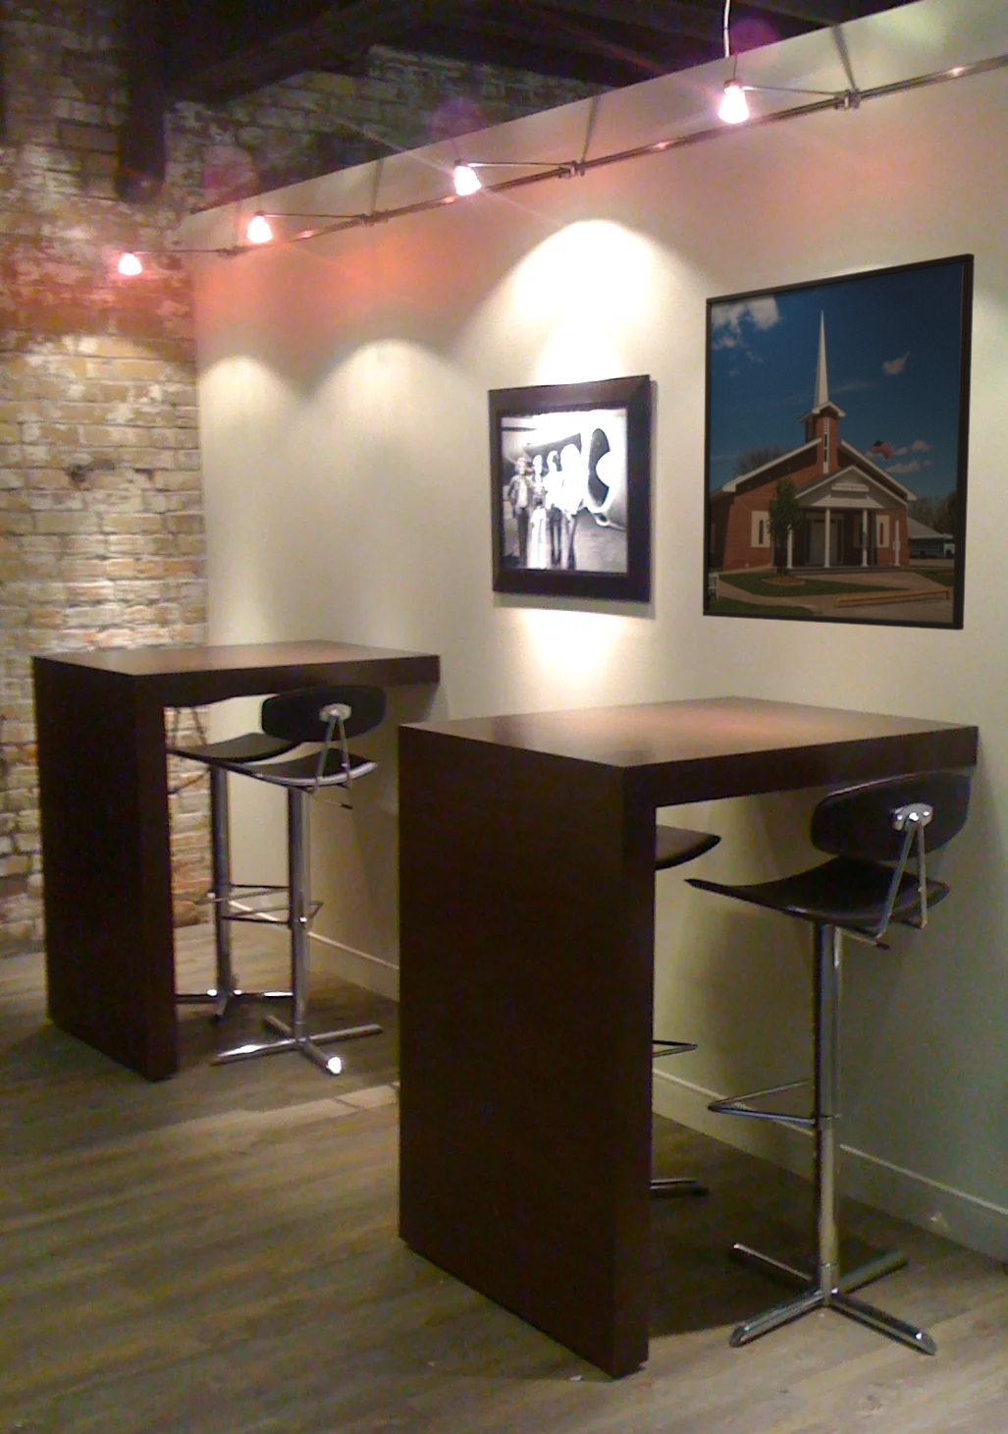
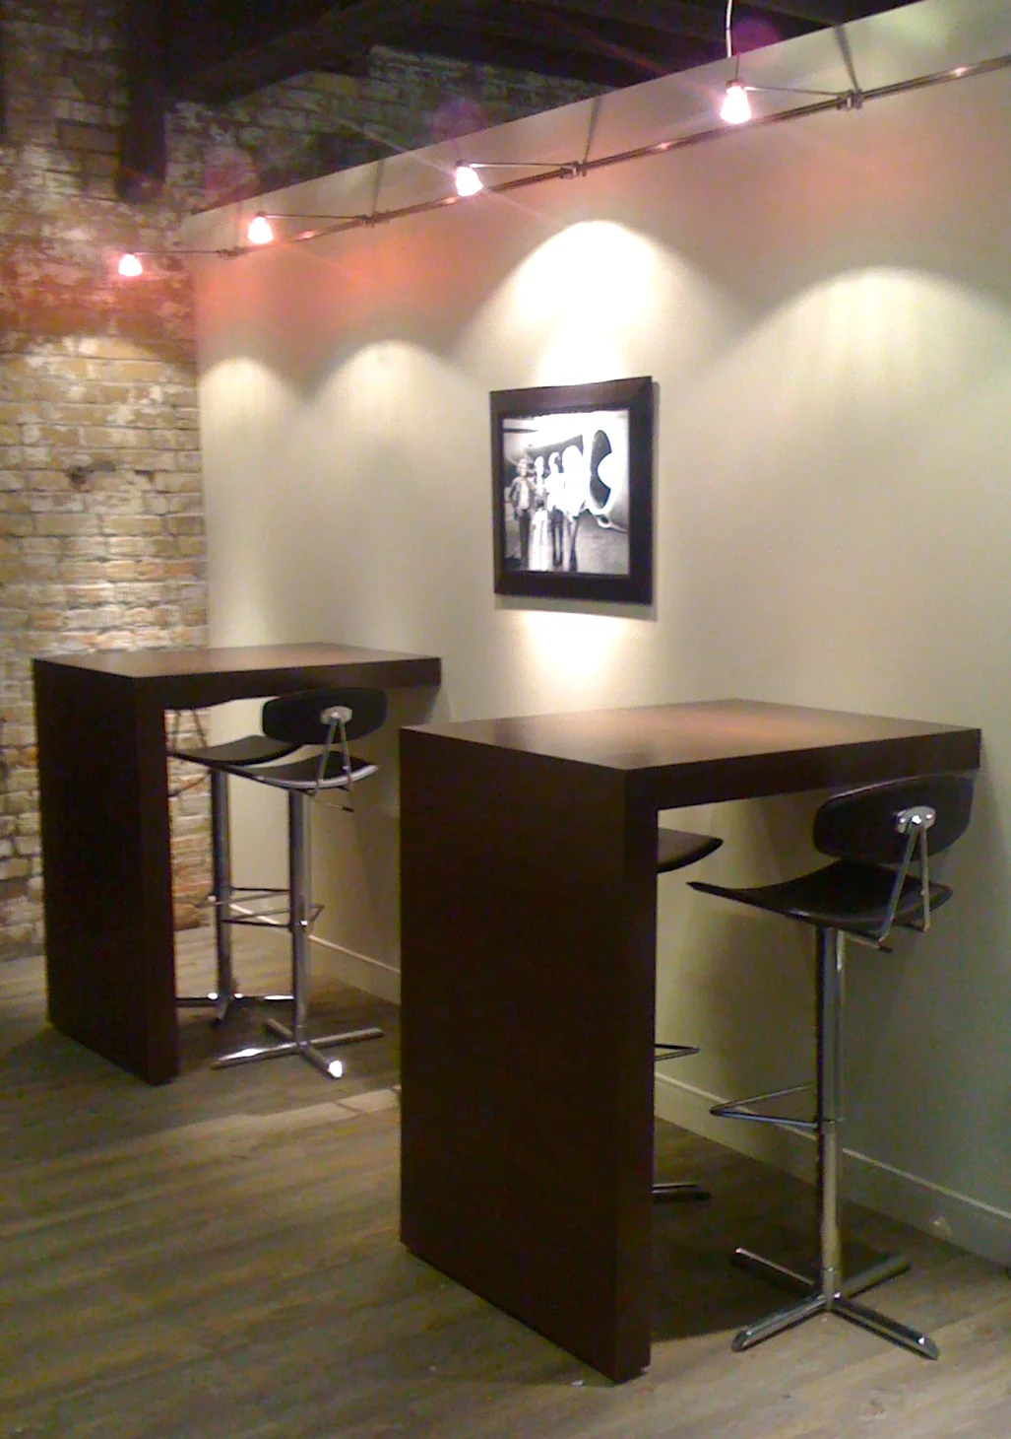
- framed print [701,252,975,632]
